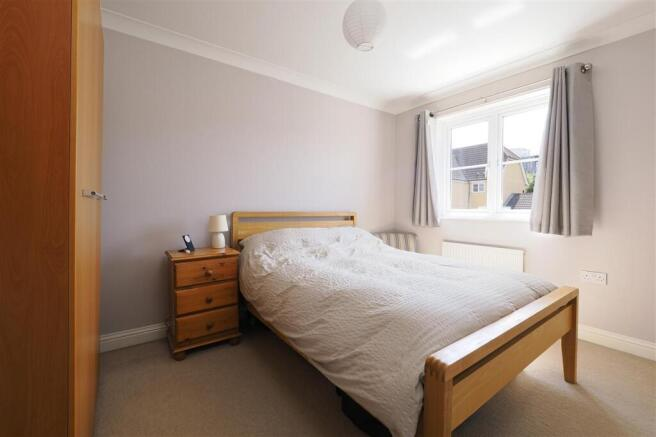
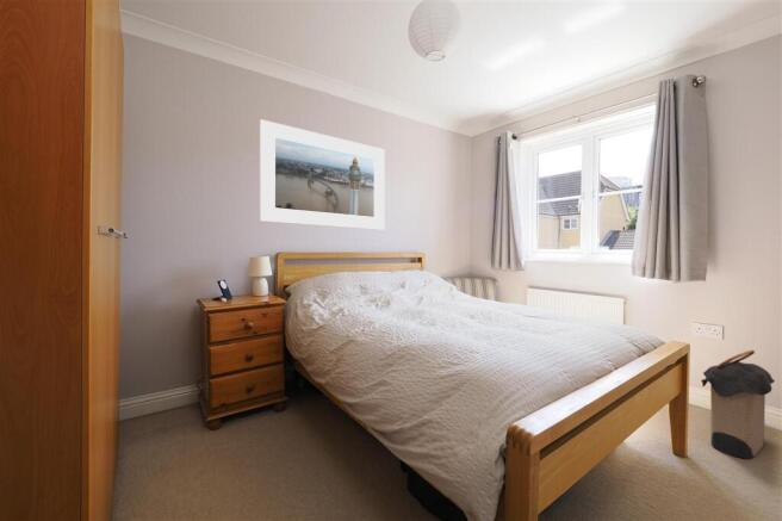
+ laundry hamper [700,349,776,460]
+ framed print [259,118,385,231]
